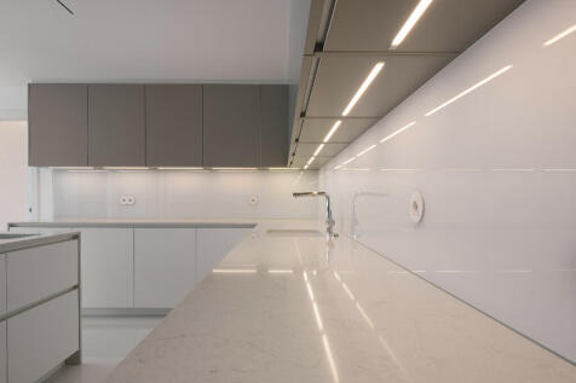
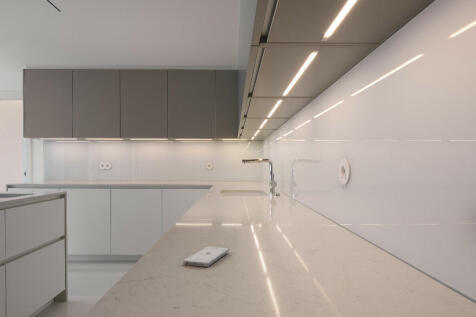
+ smartphone [182,246,230,268]
